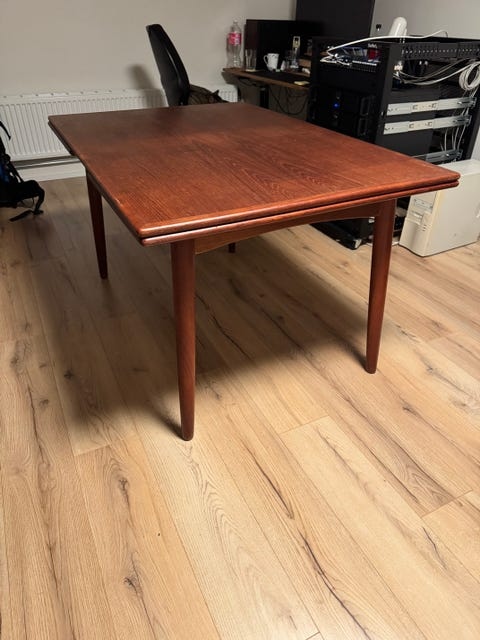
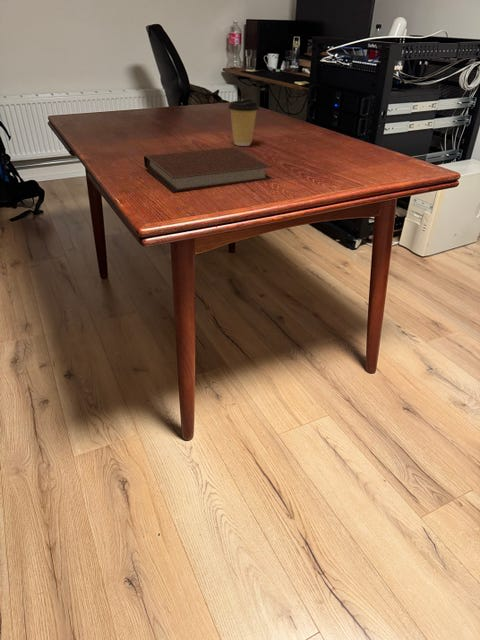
+ notebook [143,146,273,193]
+ coffee cup [227,98,260,147]
